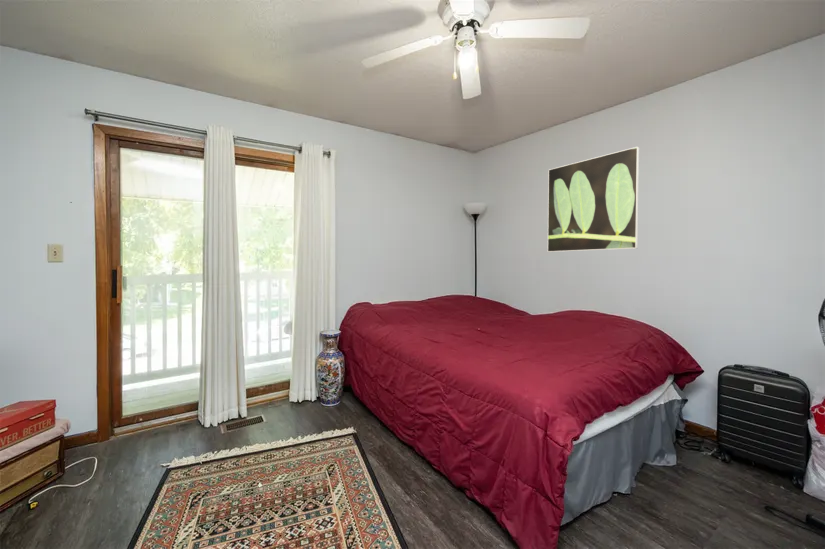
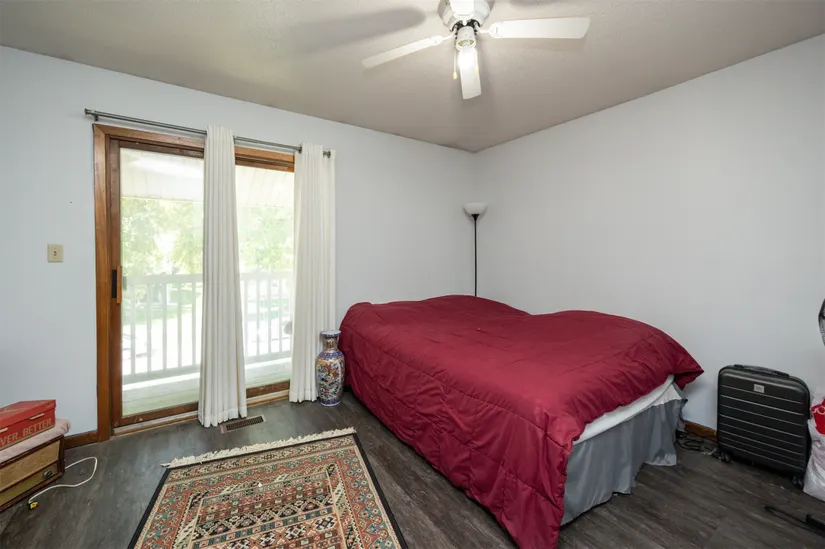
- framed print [547,146,640,253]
